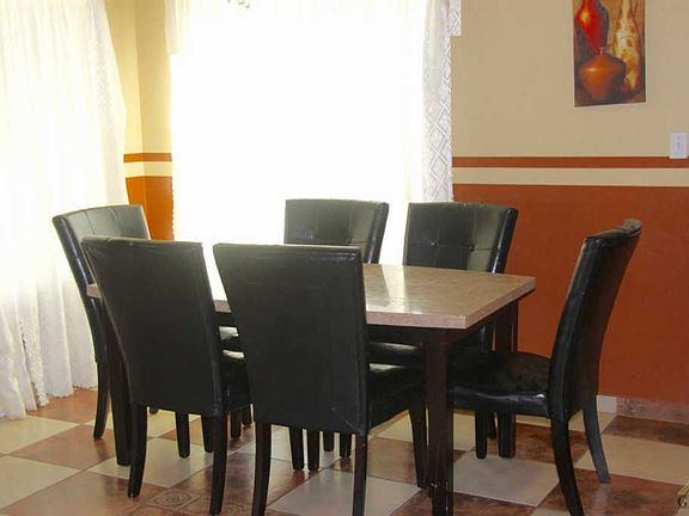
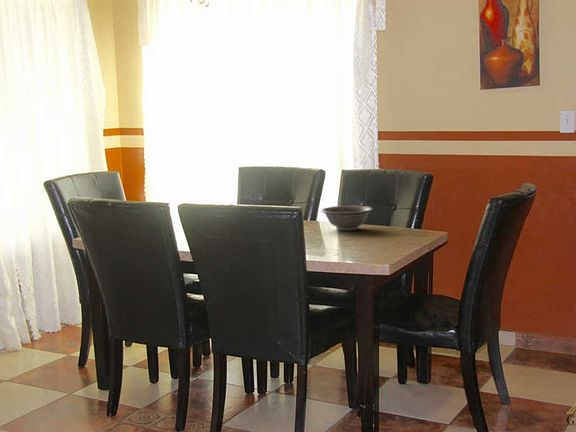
+ decorative bowl [320,205,374,232]
